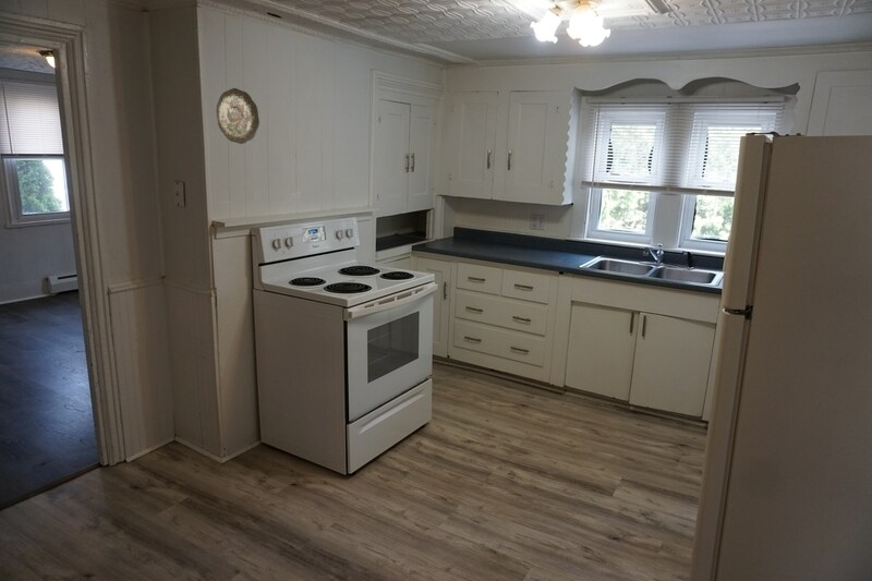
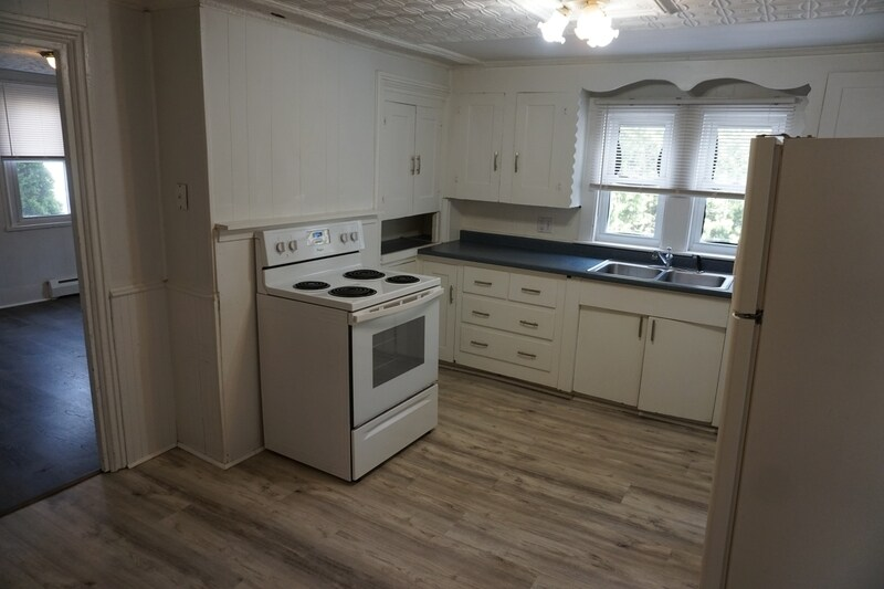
- decorative plate [215,87,261,145]
